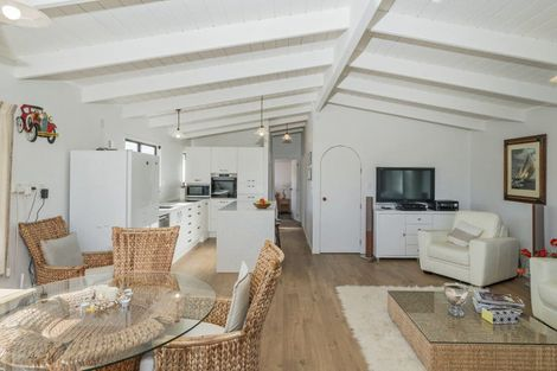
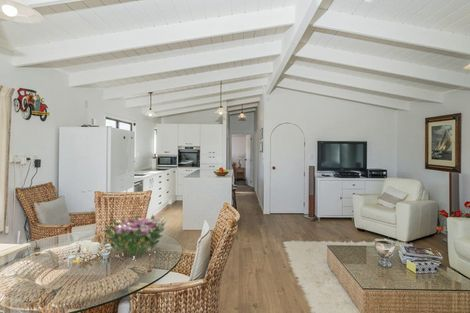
+ flower arrangement [102,214,168,260]
